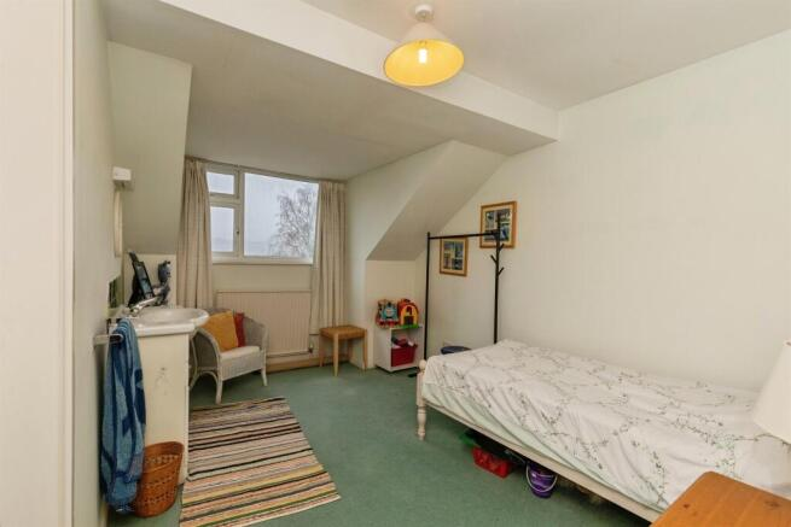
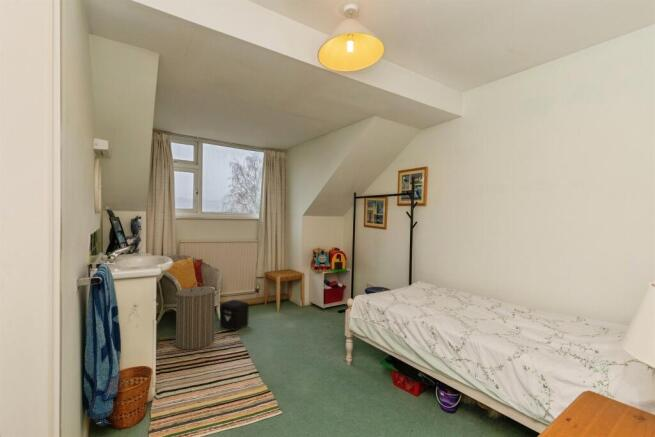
+ air purifier [219,299,250,331]
+ laundry hamper [171,282,219,351]
